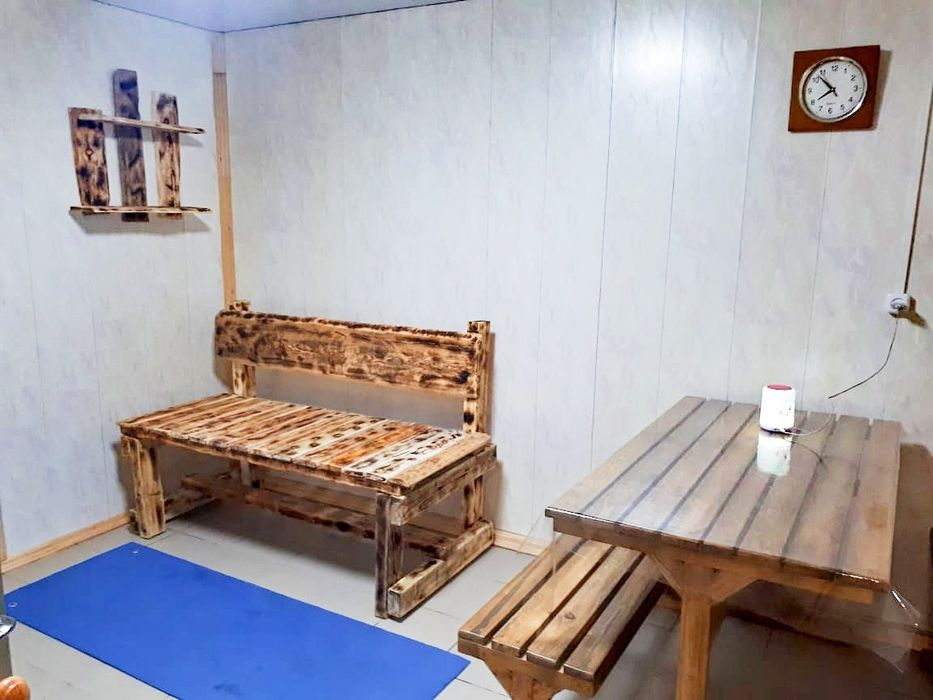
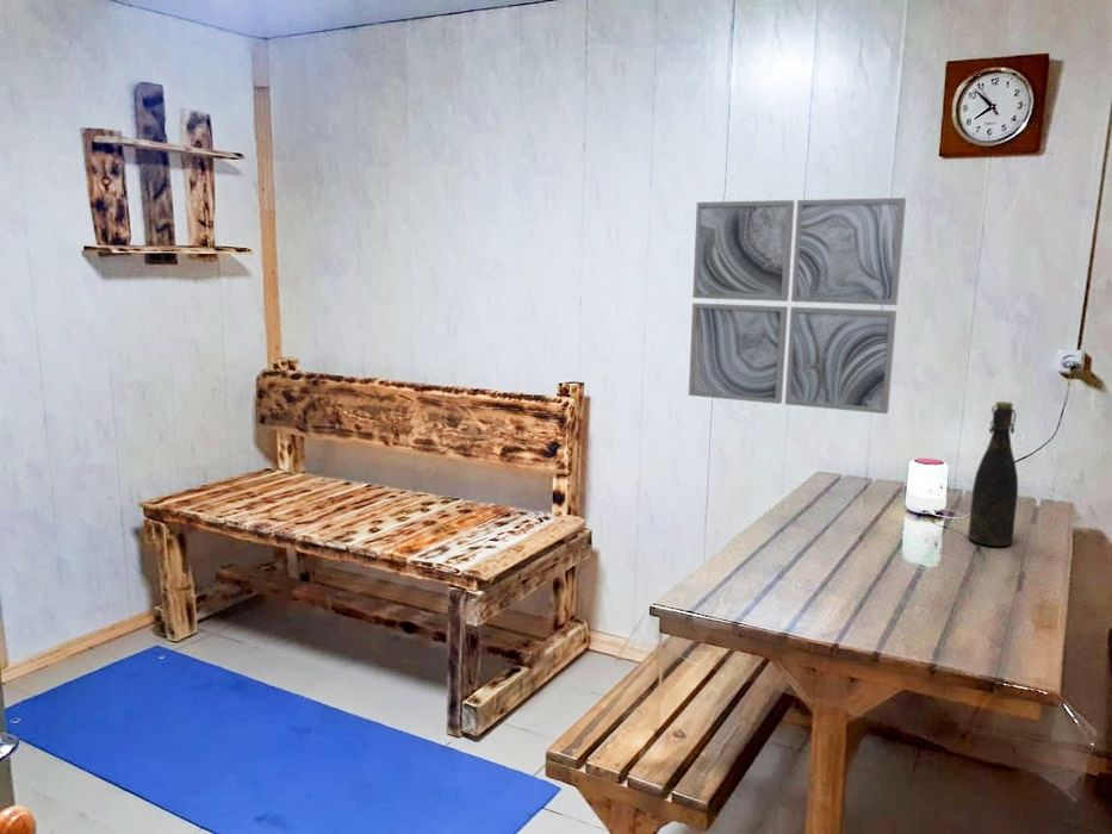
+ bottle [967,400,1019,547]
+ wall art [688,197,907,415]
